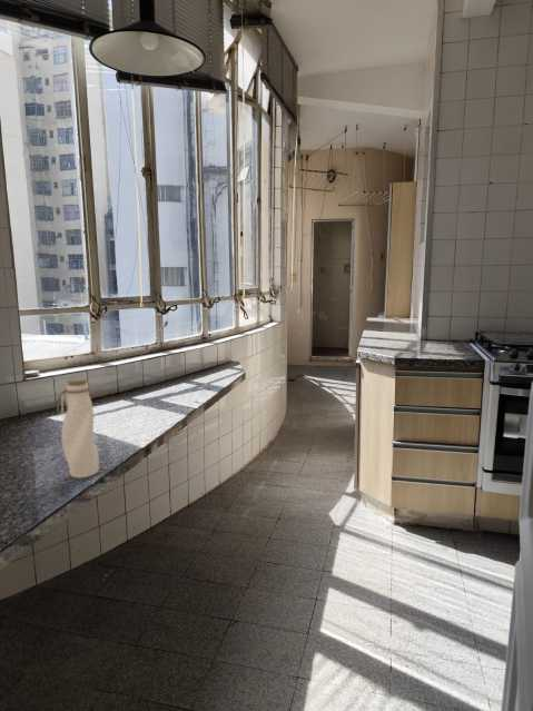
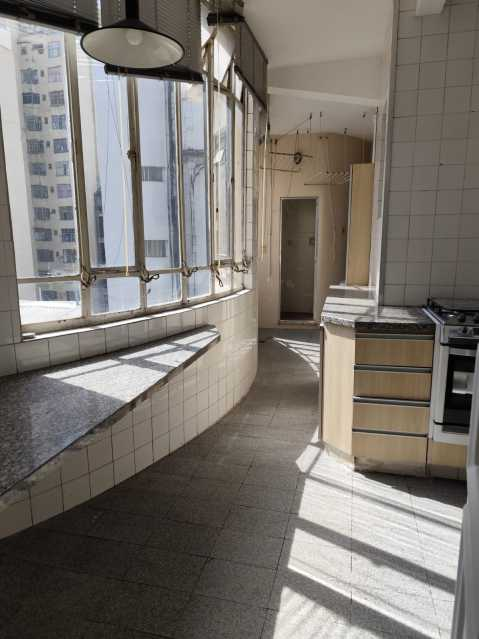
- water bottle [56,376,100,478]
